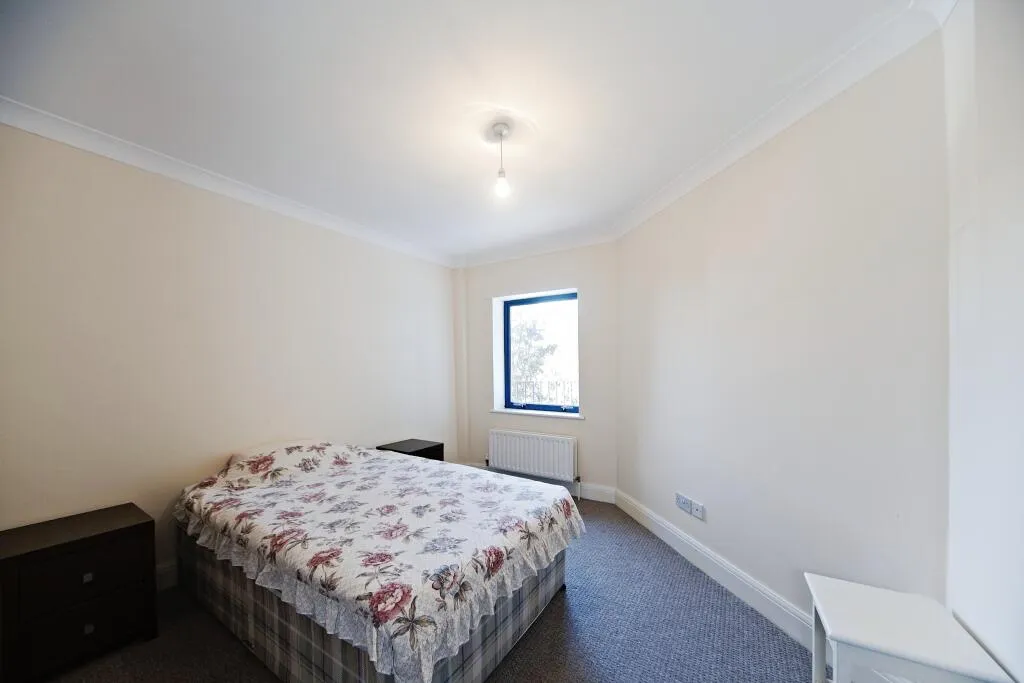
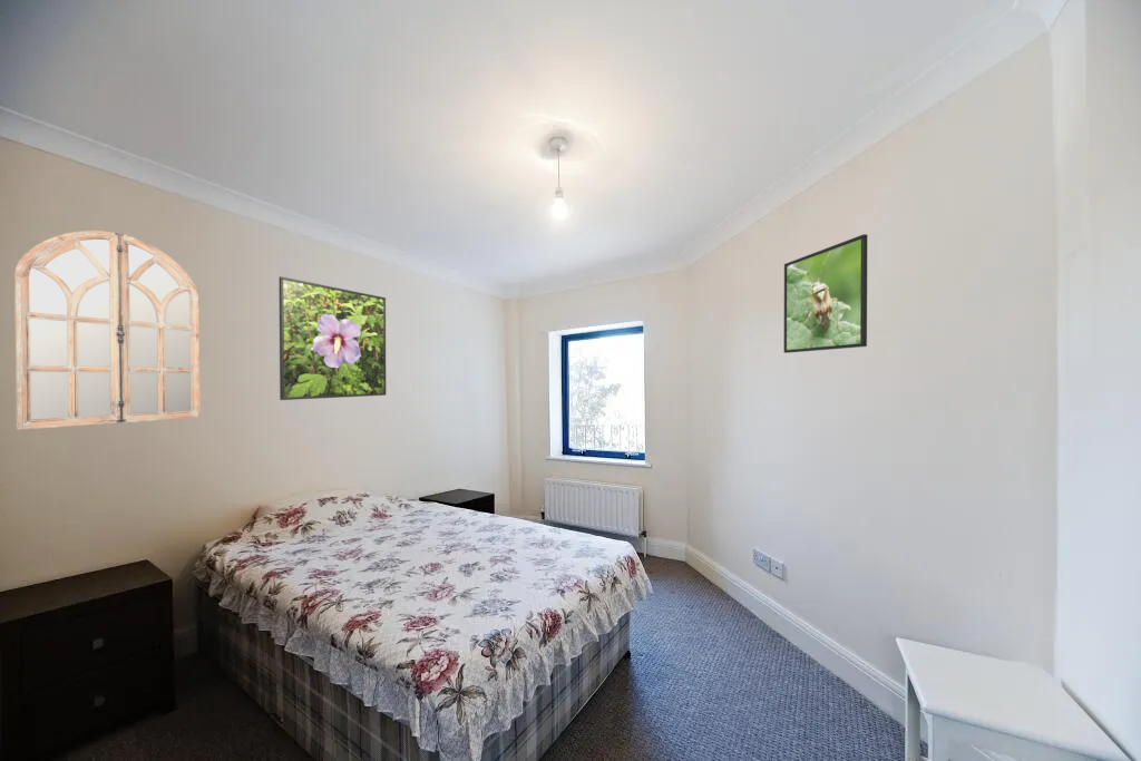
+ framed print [277,275,387,401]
+ home mirror [13,230,201,431]
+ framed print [783,233,868,354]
